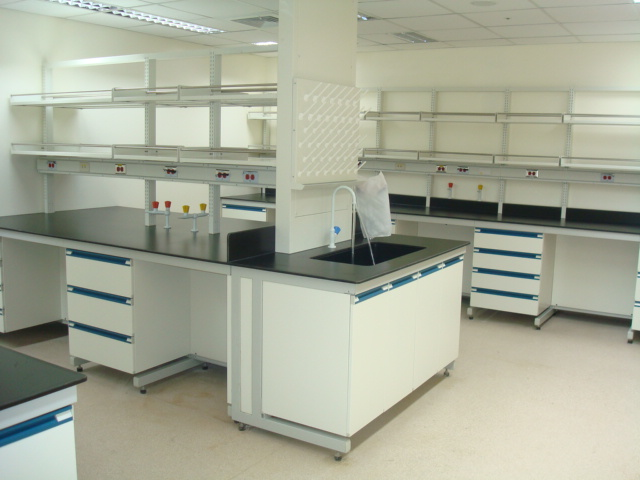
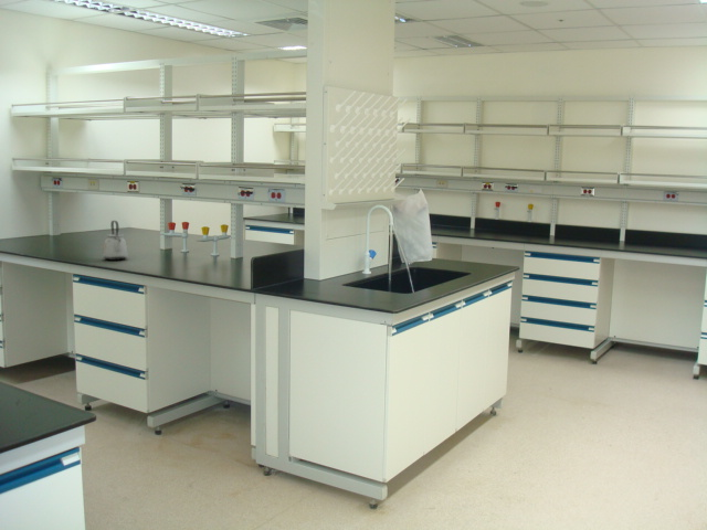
+ kettle [102,220,128,262]
